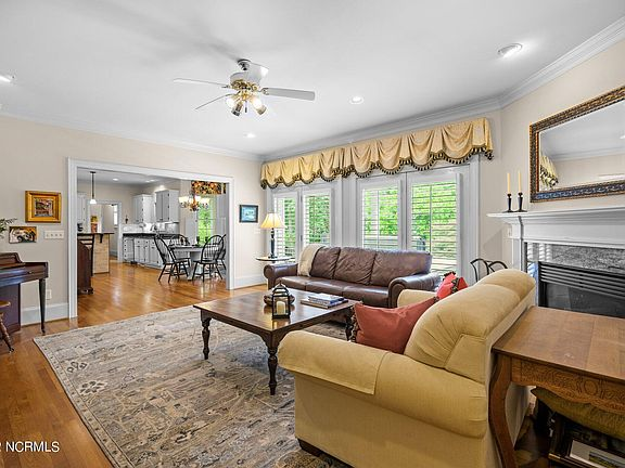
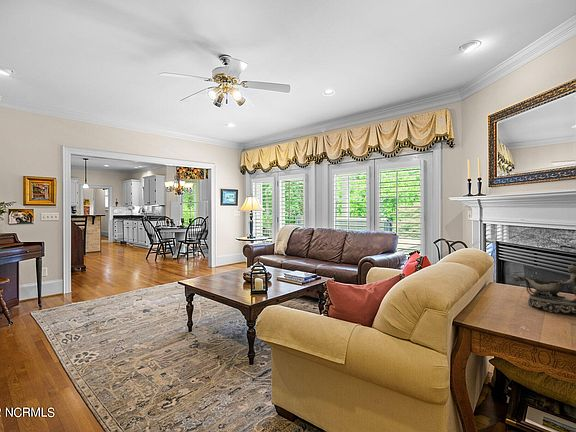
+ decorative bowl [513,264,576,314]
